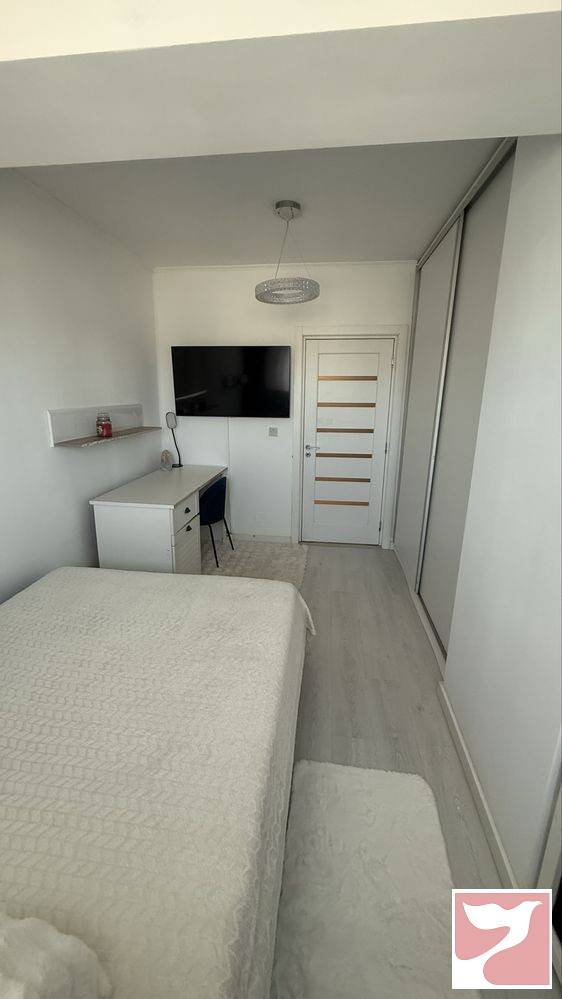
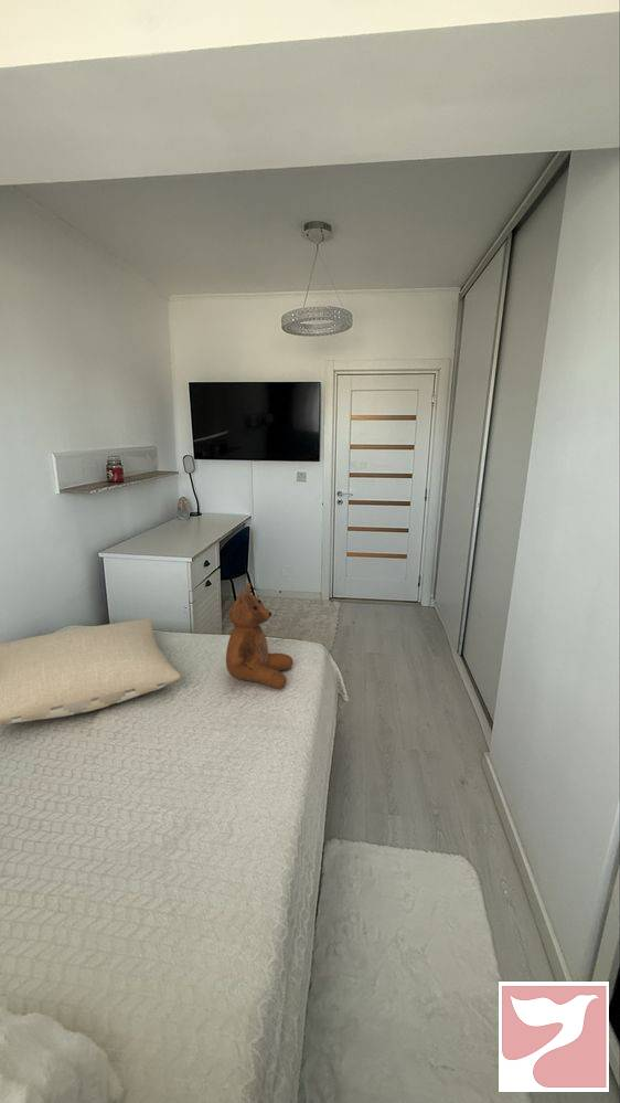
+ pillow [0,617,182,725]
+ teddy bear [225,582,293,689]
